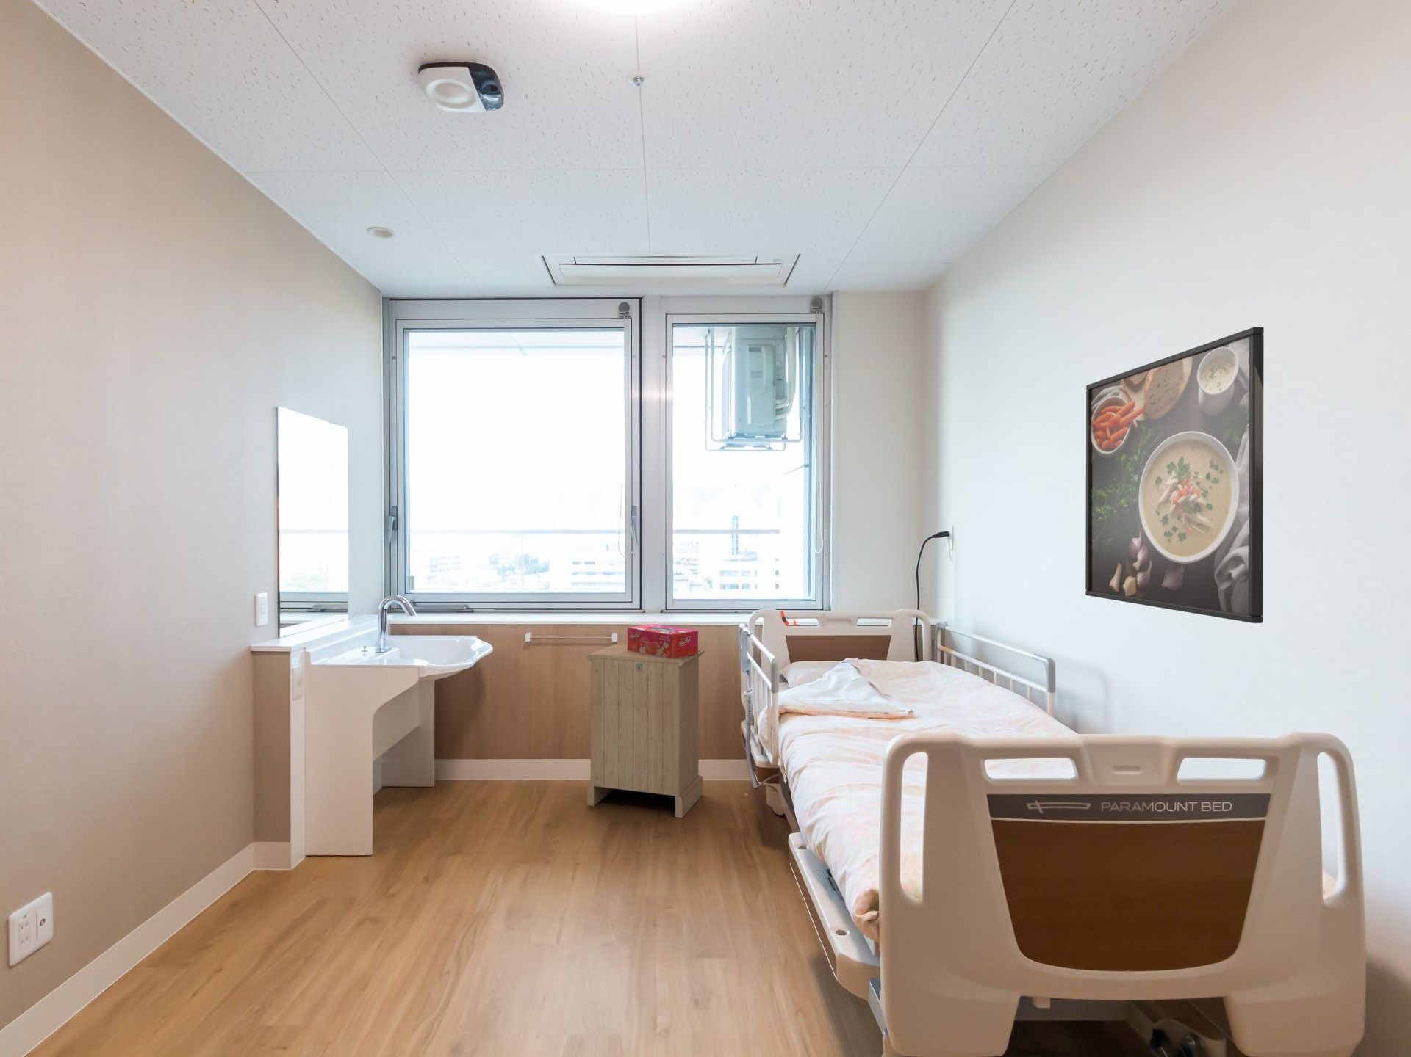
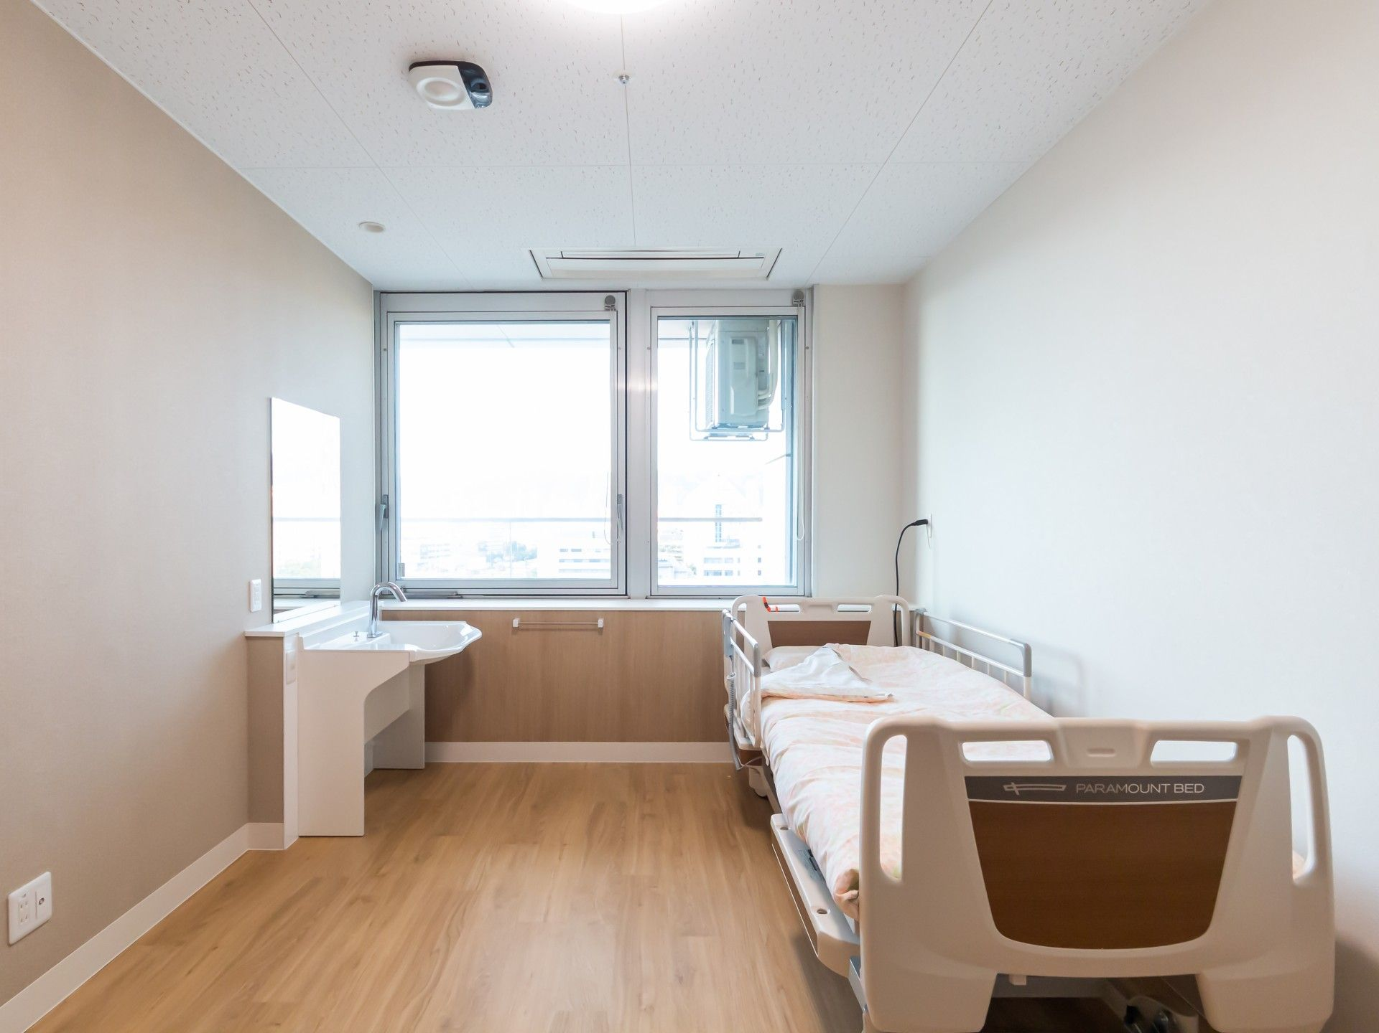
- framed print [1084,326,1264,624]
- cabinet [586,644,706,818]
- tissue box [627,624,699,658]
